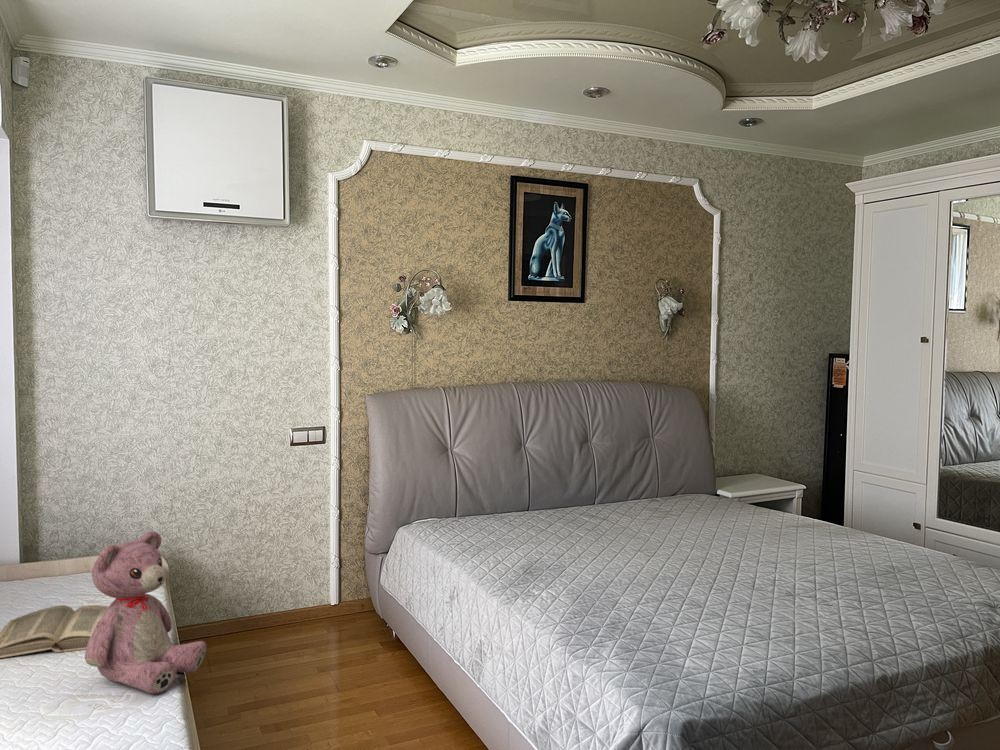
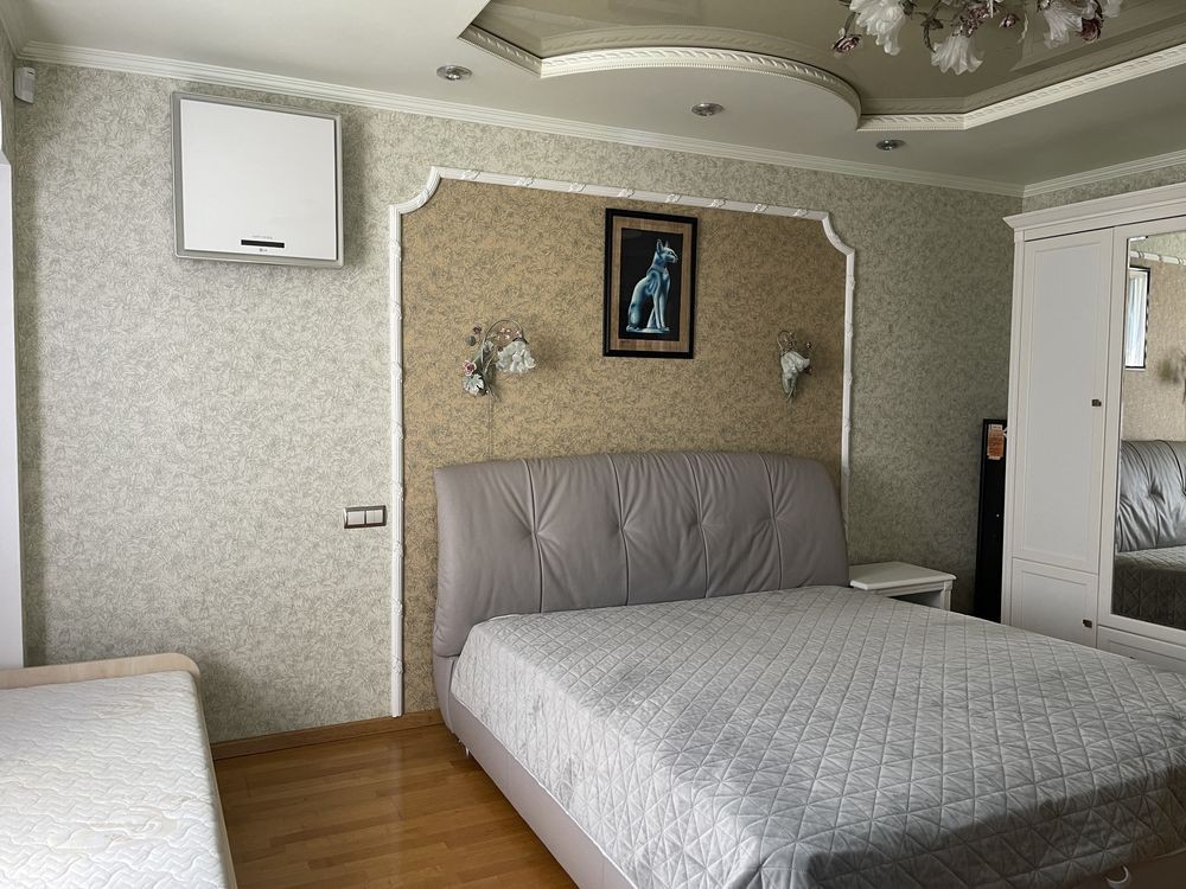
- teddy bear [84,531,207,695]
- book [0,604,109,659]
